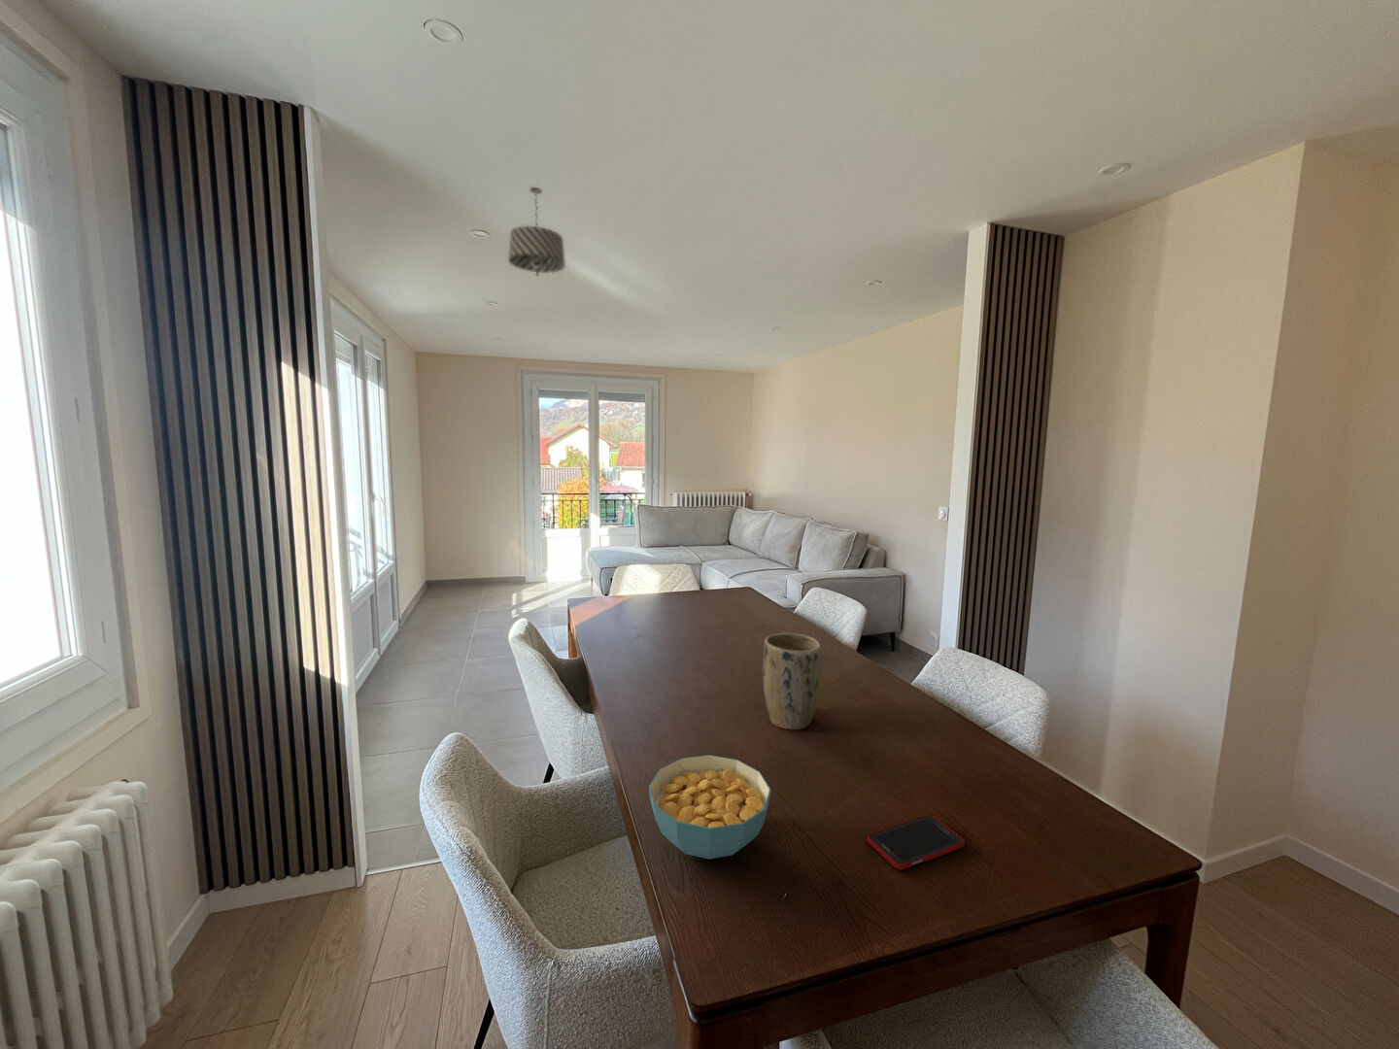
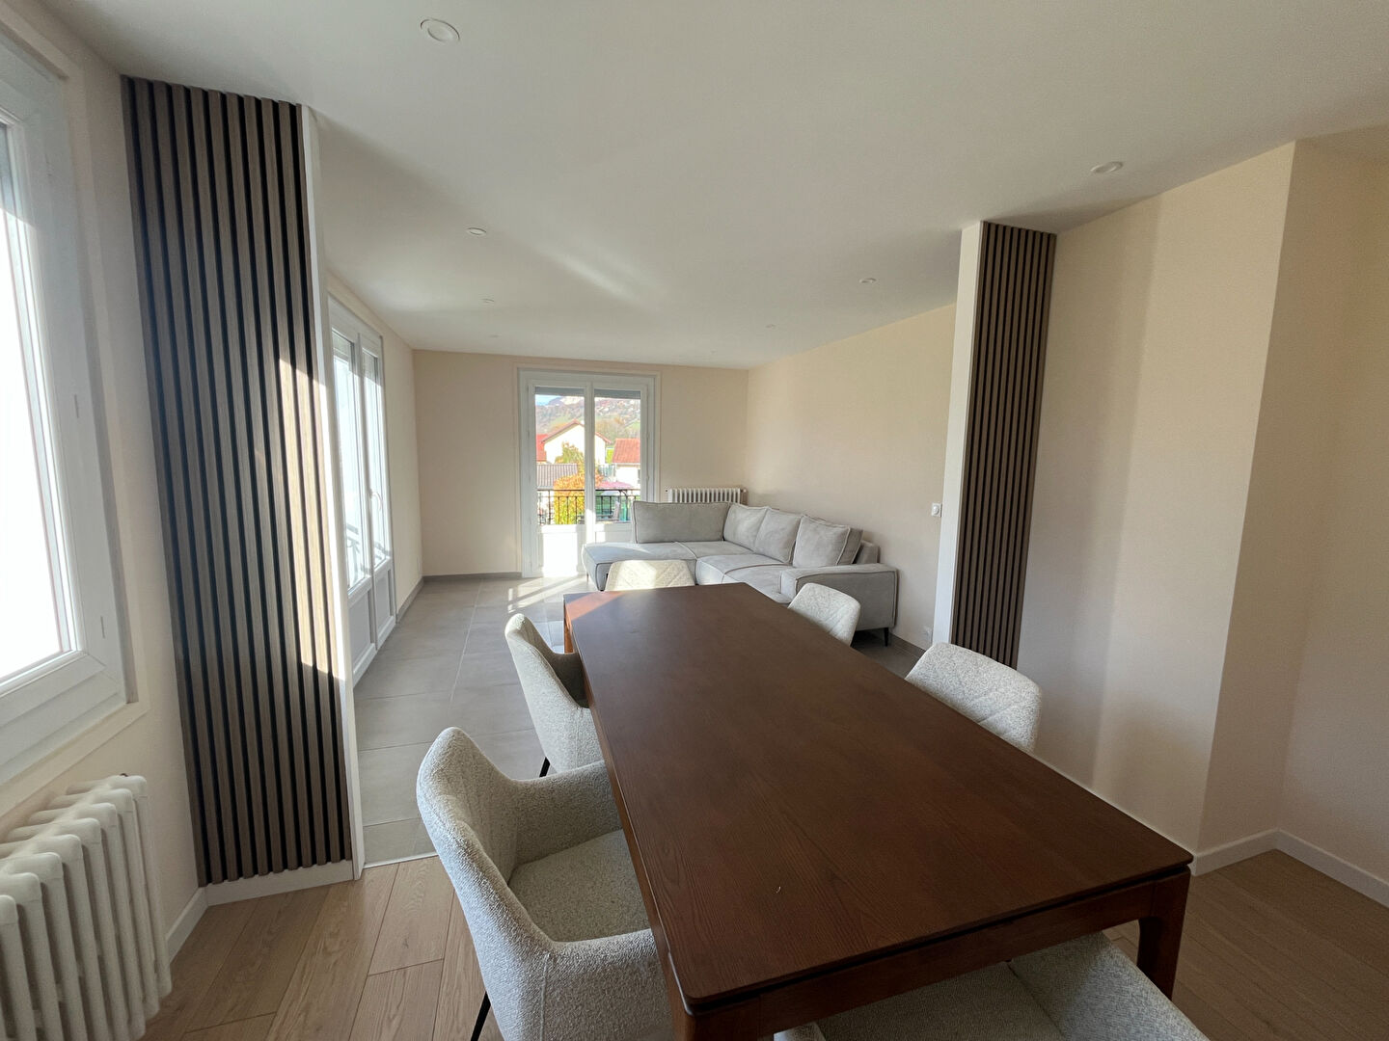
- cereal bowl [648,754,772,859]
- plant pot [761,632,822,731]
- cell phone [867,814,966,870]
- pendant light [507,186,566,278]
